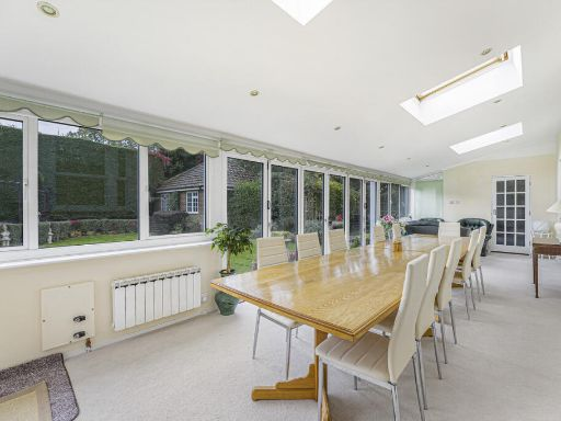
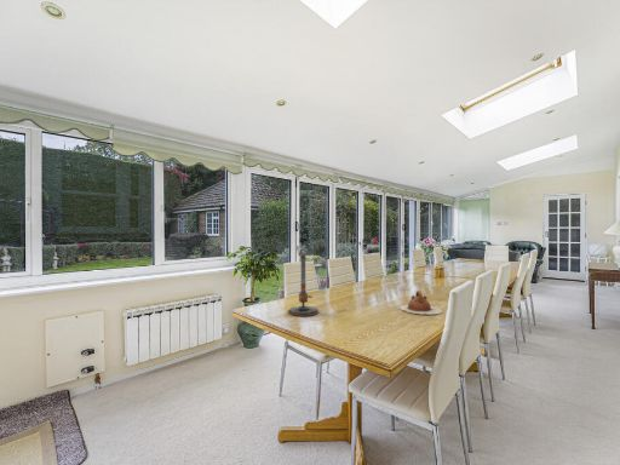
+ candlestick [287,252,320,317]
+ teapot [398,289,443,316]
